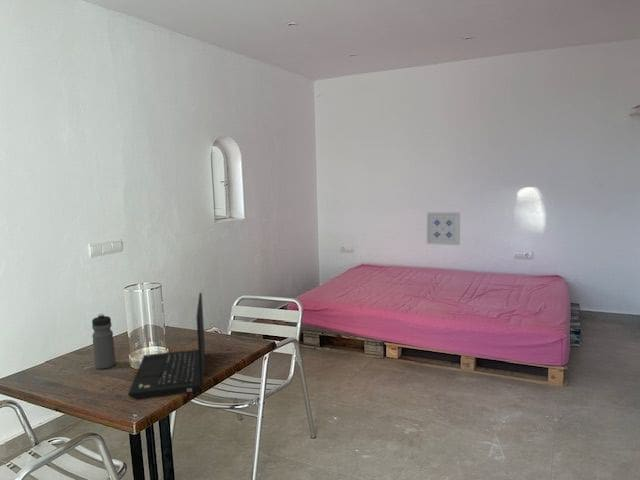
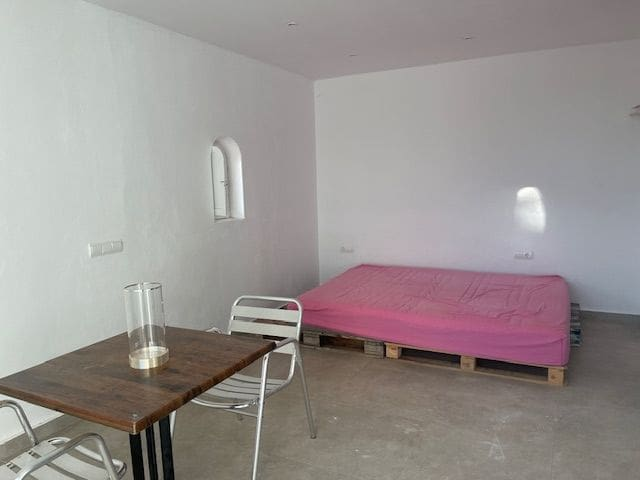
- wall art [426,211,461,246]
- water bottle [91,313,116,370]
- laptop [127,292,206,399]
